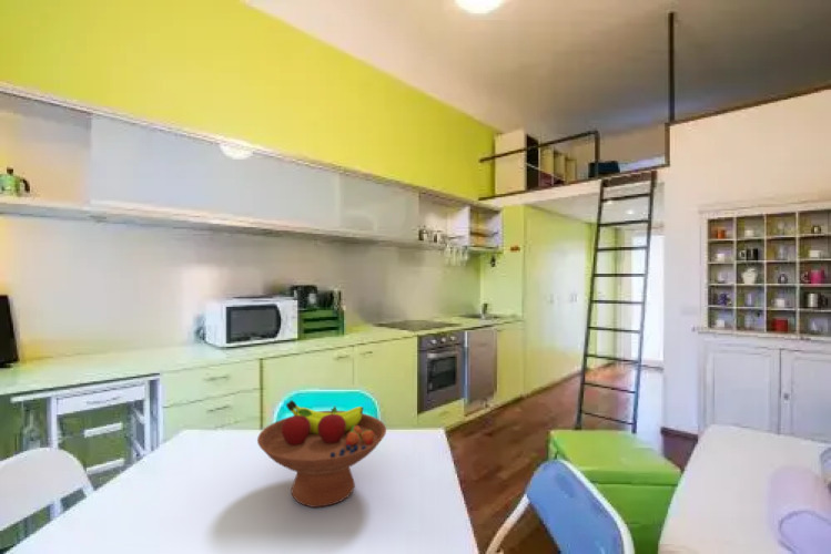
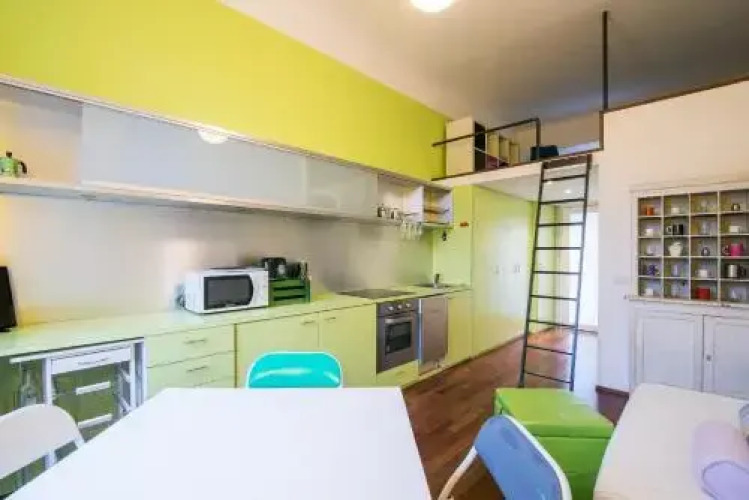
- fruit bowl [256,399,387,509]
